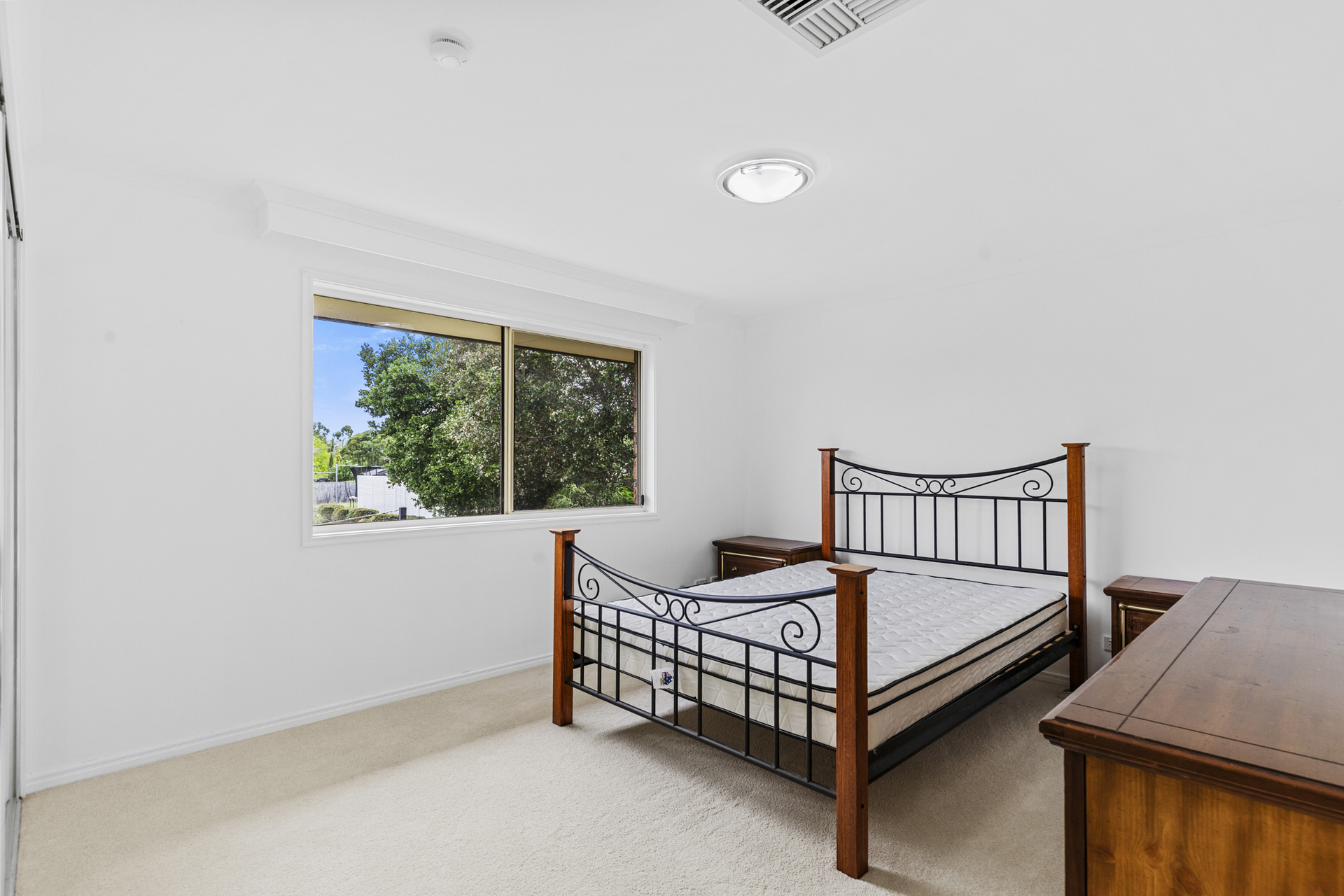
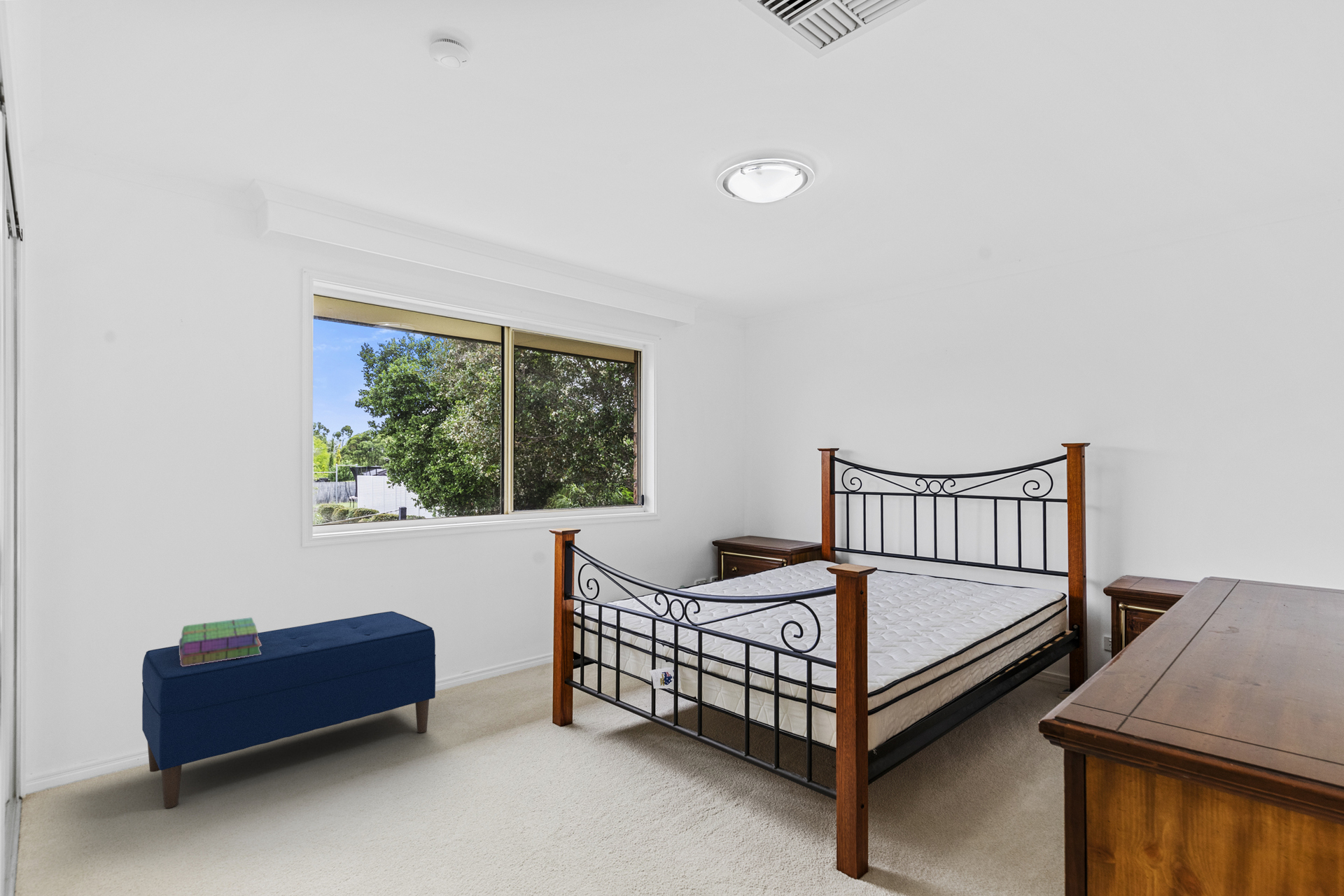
+ stack of books [179,617,261,666]
+ bench [141,610,436,809]
